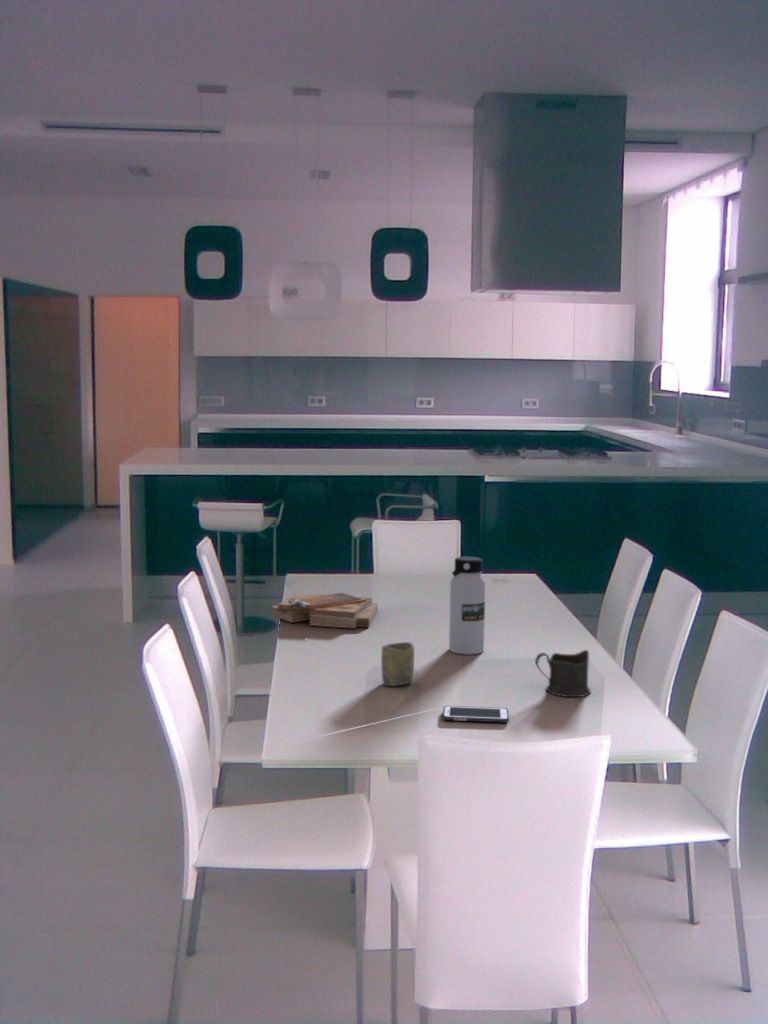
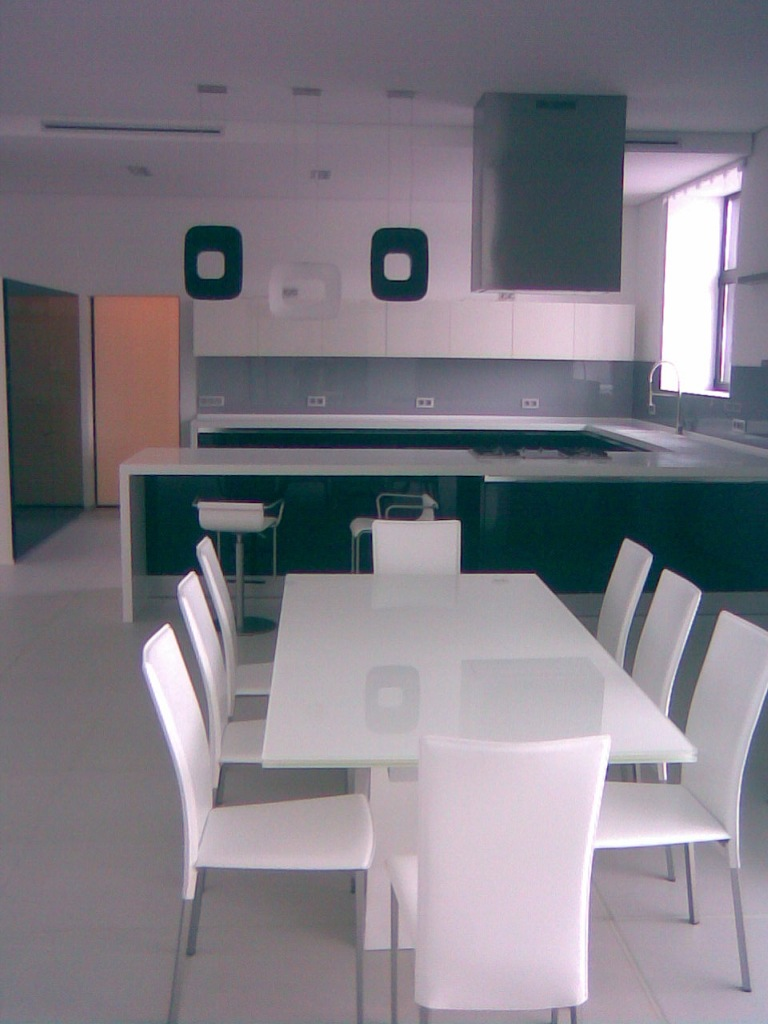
- cup [380,641,415,687]
- clipboard [269,592,379,630]
- water bottle [448,556,487,656]
- cup [534,649,592,698]
- cell phone [442,705,510,723]
